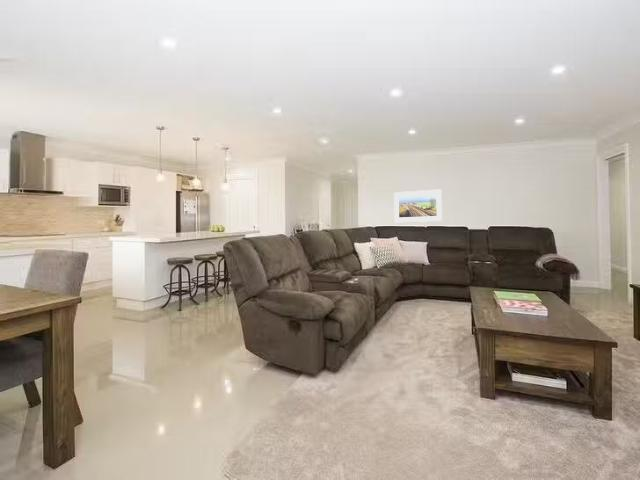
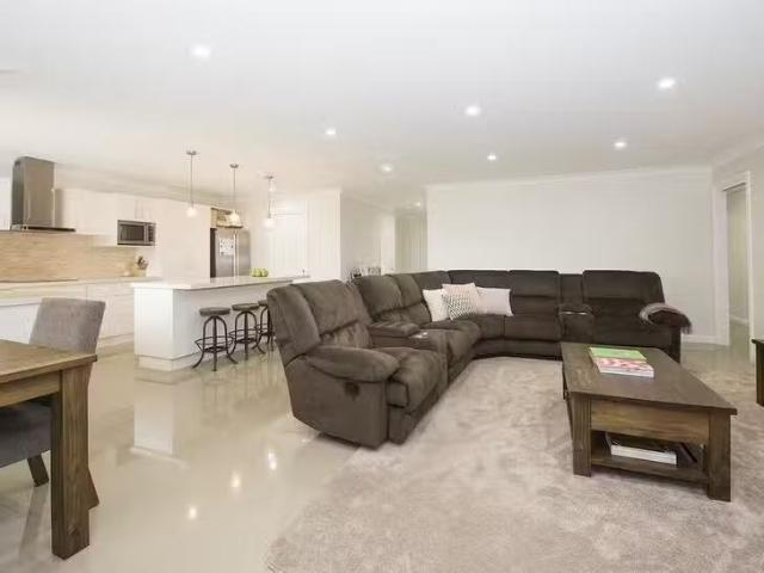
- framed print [393,188,443,223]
